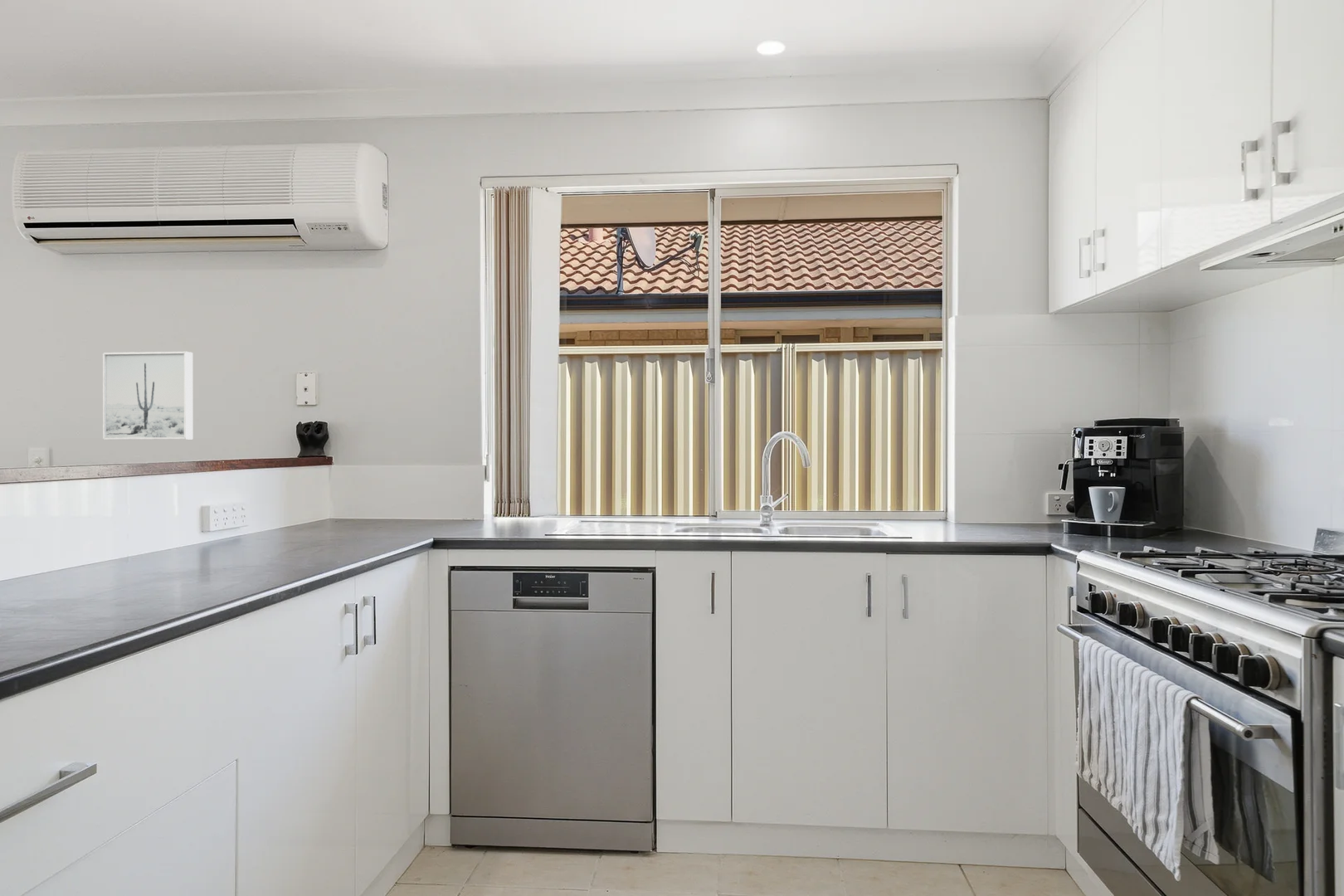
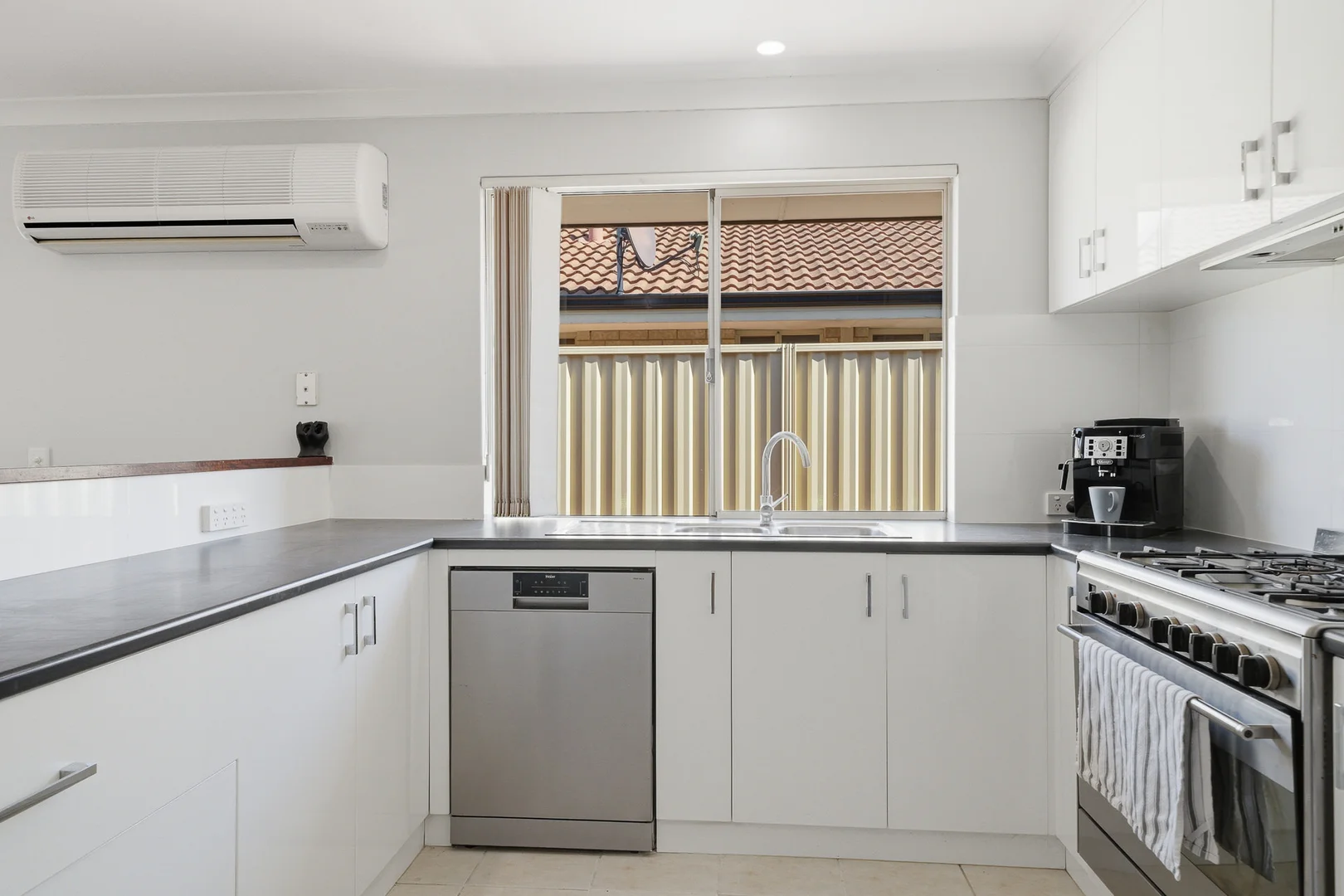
- wall art [102,351,193,441]
